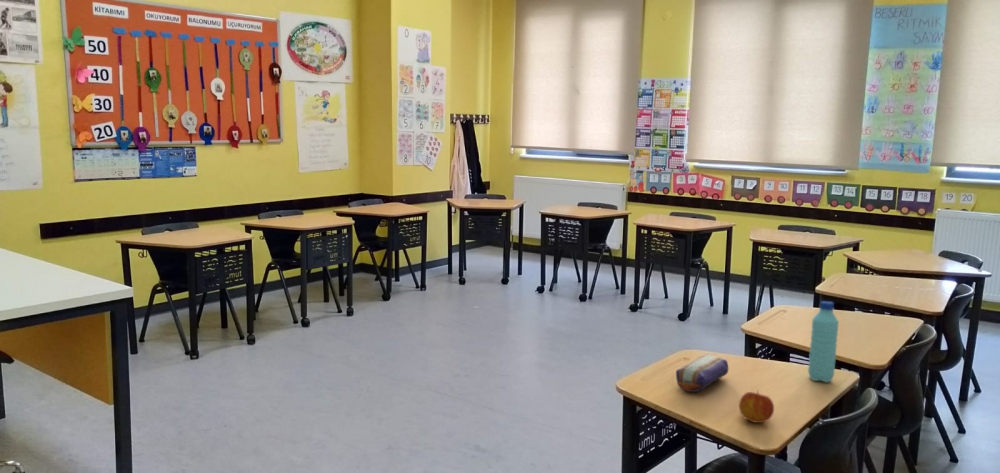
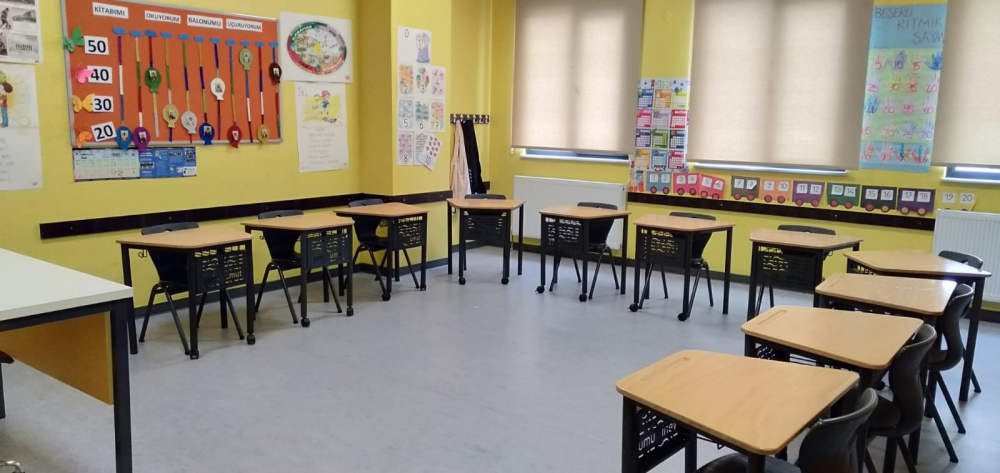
- water bottle [807,300,840,383]
- pencil case [675,354,729,393]
- apple [738,389,775,424]
